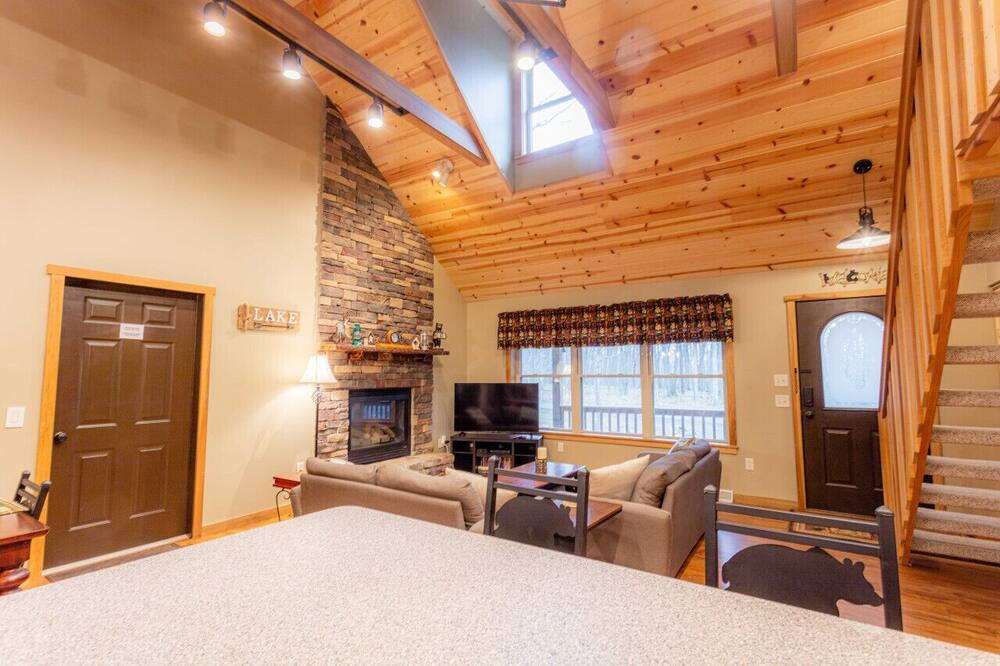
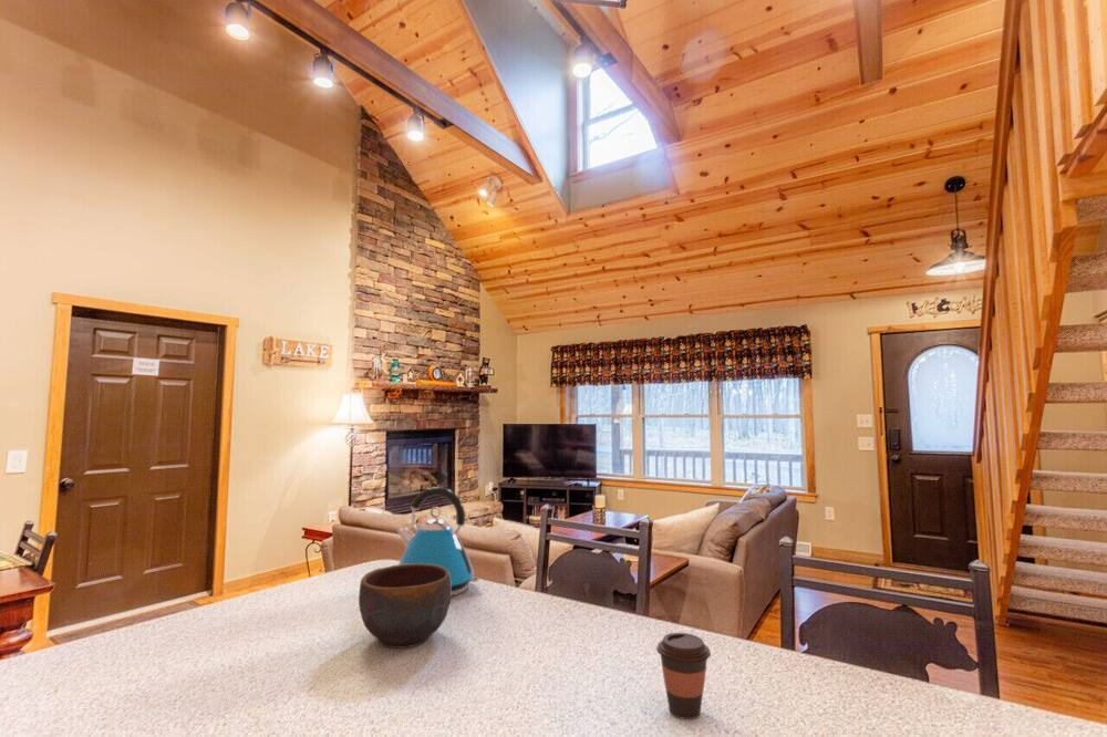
+ coffee cup [655,632,712,720]
+ kettle [396,486,480,598]
+ bowl [358,563,452,650]
